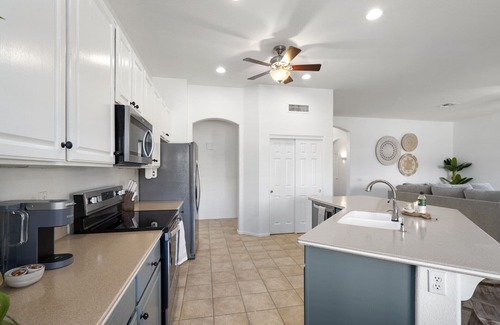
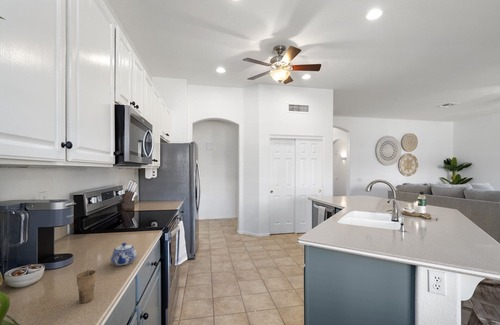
+ teapot [109,242,138,267]
+ cup [76,269,97,304]
